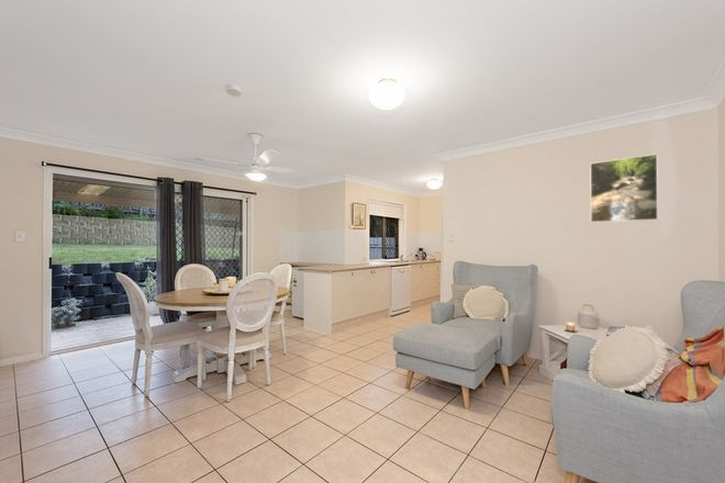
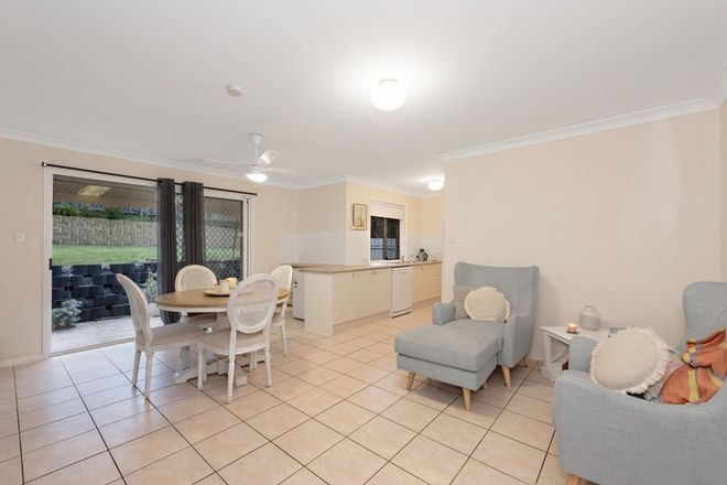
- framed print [589,153,659,224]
